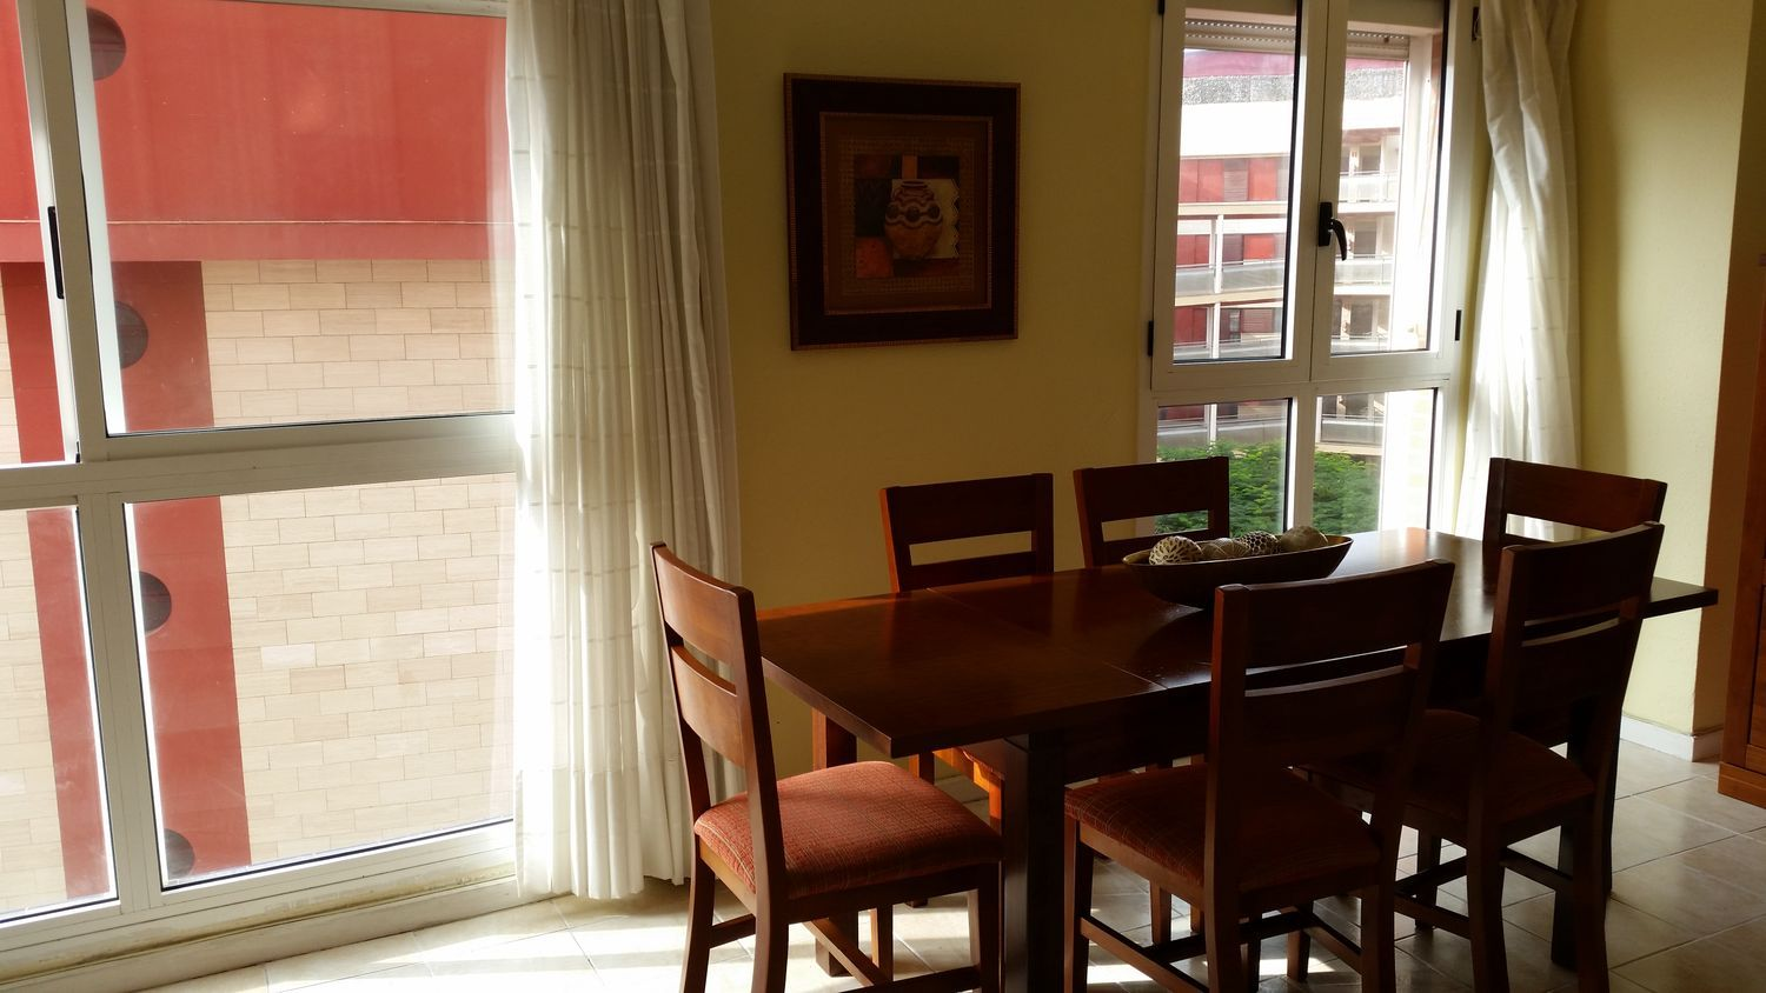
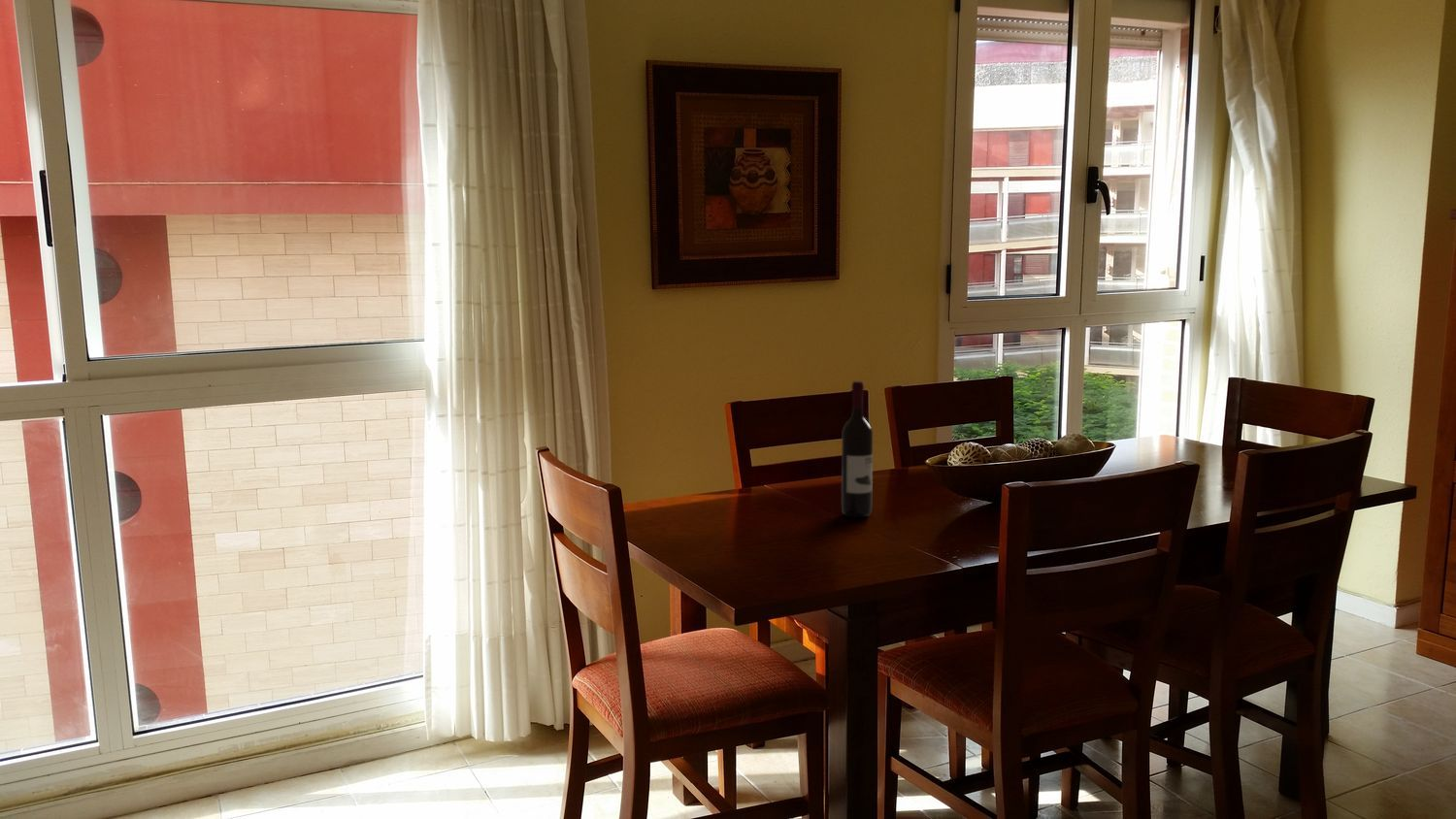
+ wine bottle [841,380,874,518]
